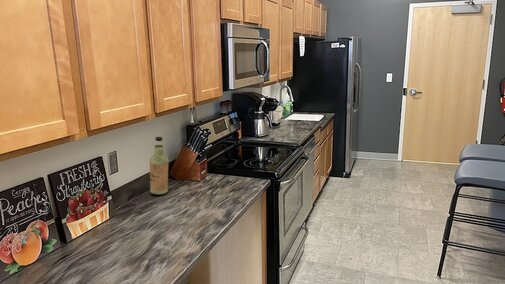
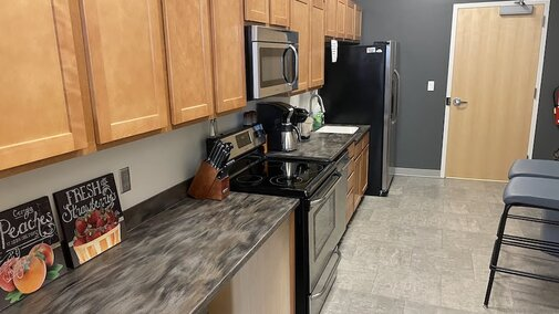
- bottle [149,136,169,195]
